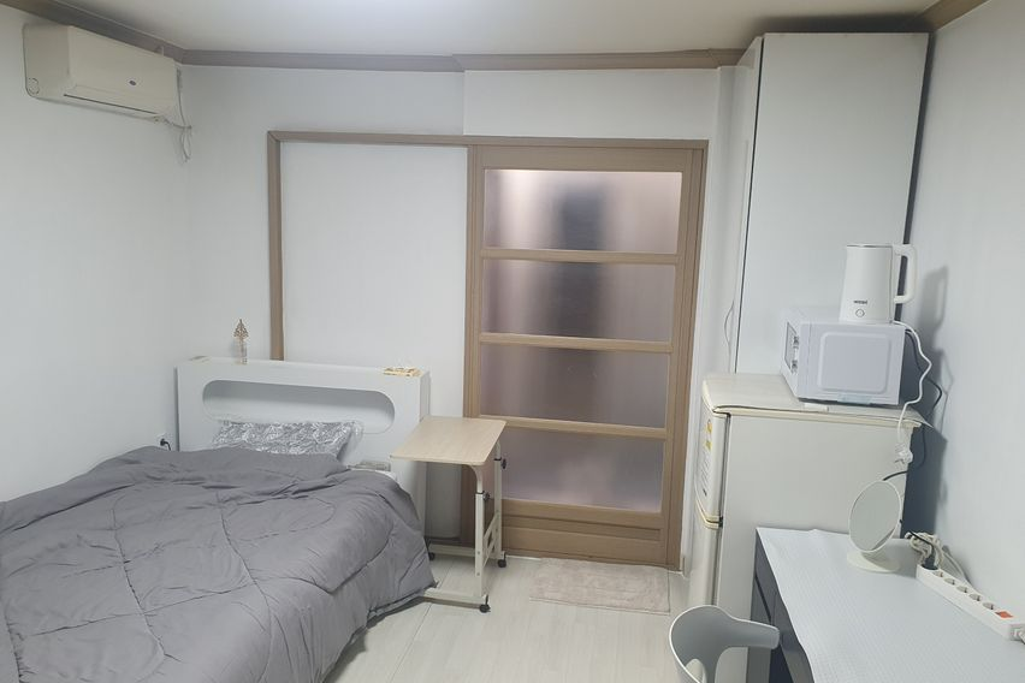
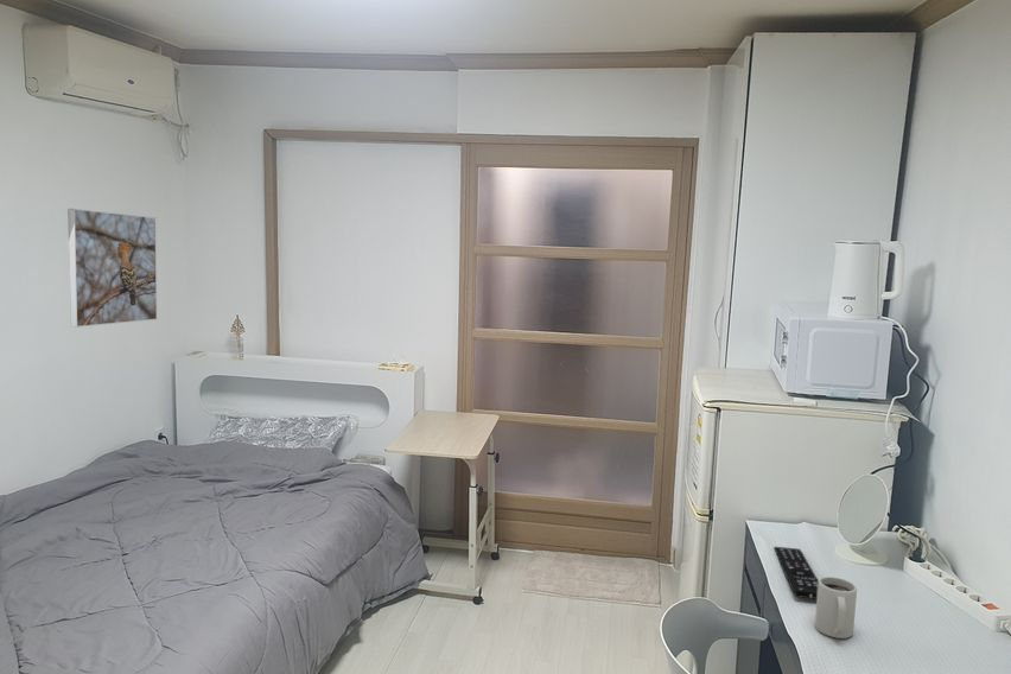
+ mug [814,576,858,640]
+ remote control [772,546,820,600]
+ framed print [66,208,158,329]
